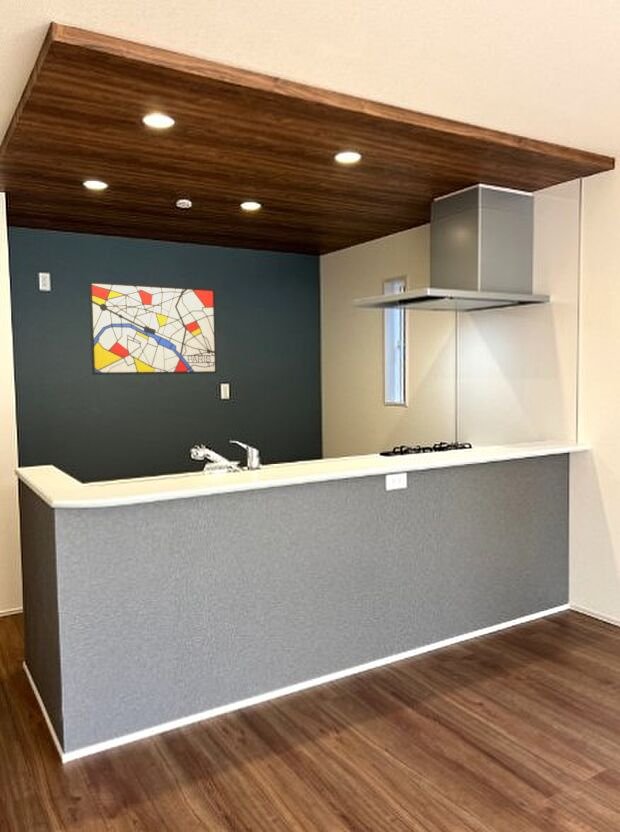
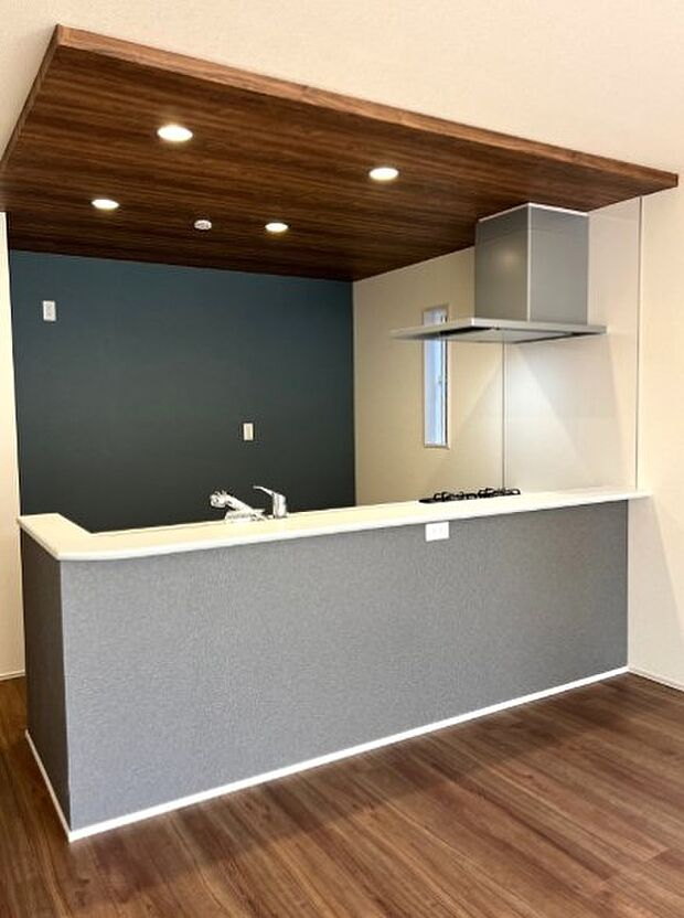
- wall art [88,280,218,376]
